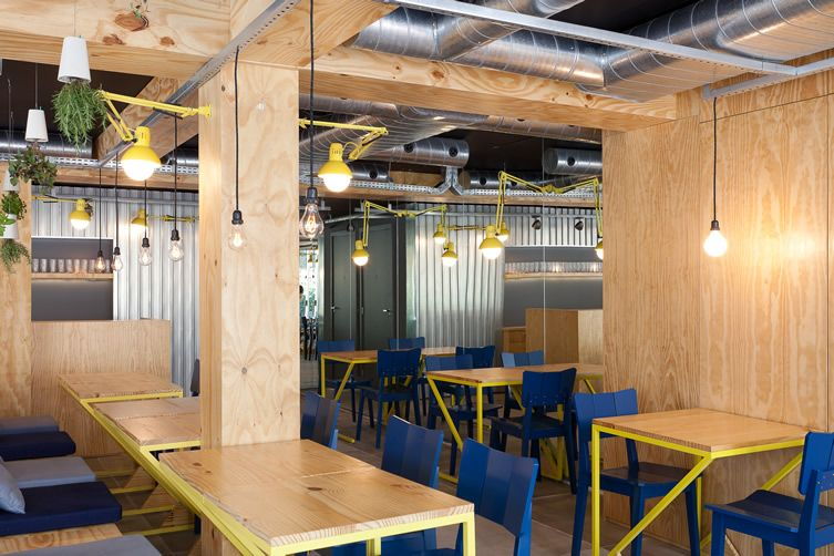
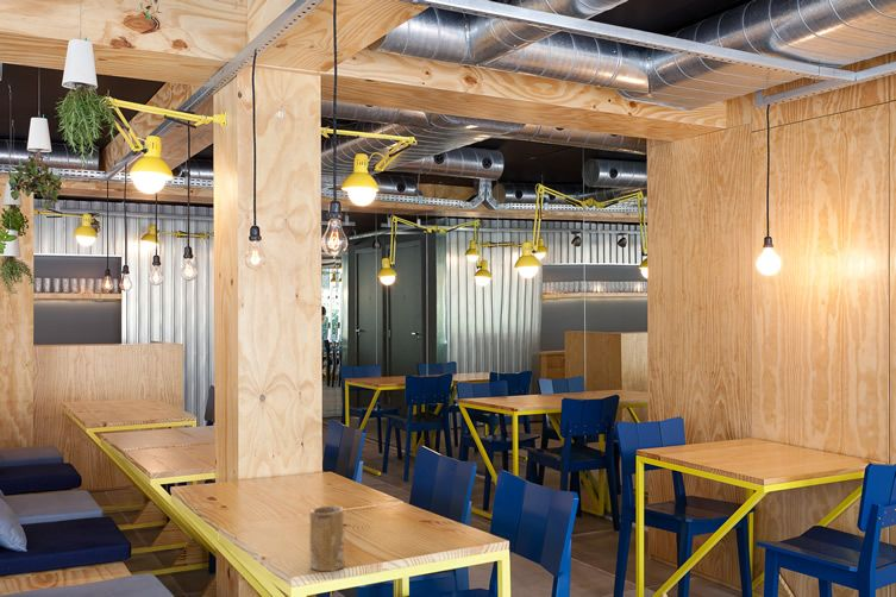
+ mug [308,505,345,572]
